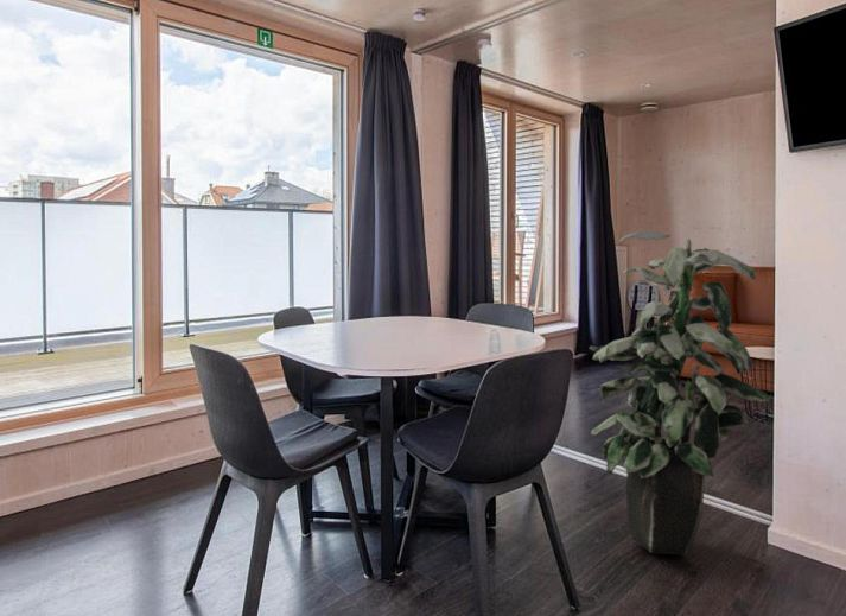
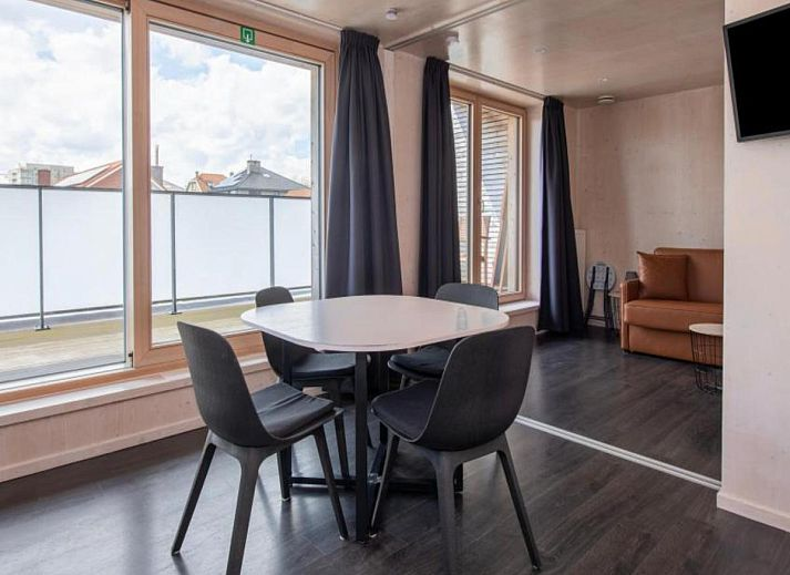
- indoor plant [587,230,772,557]
